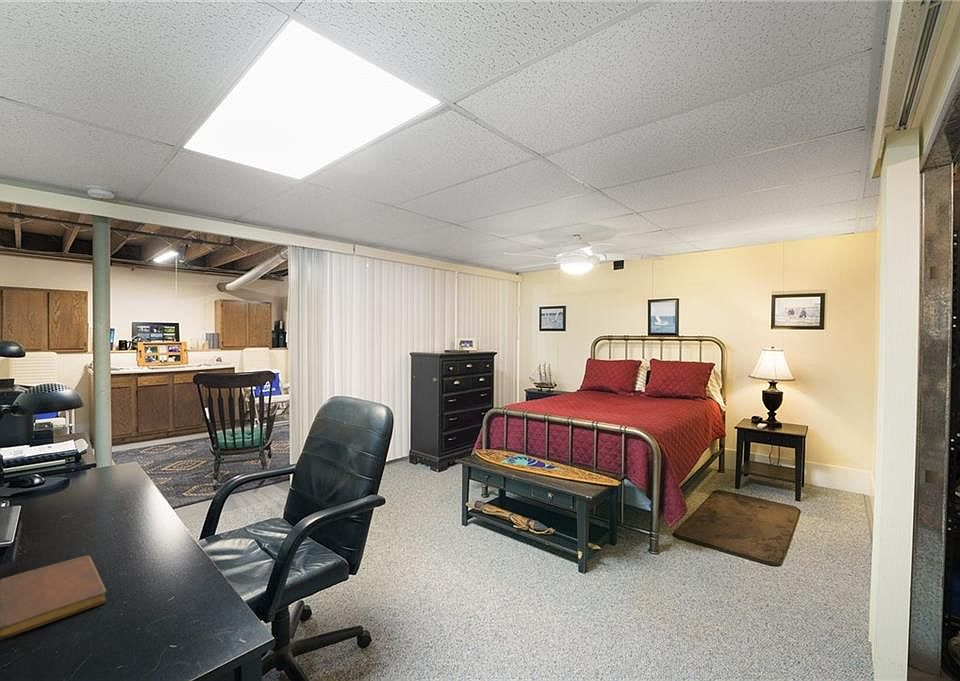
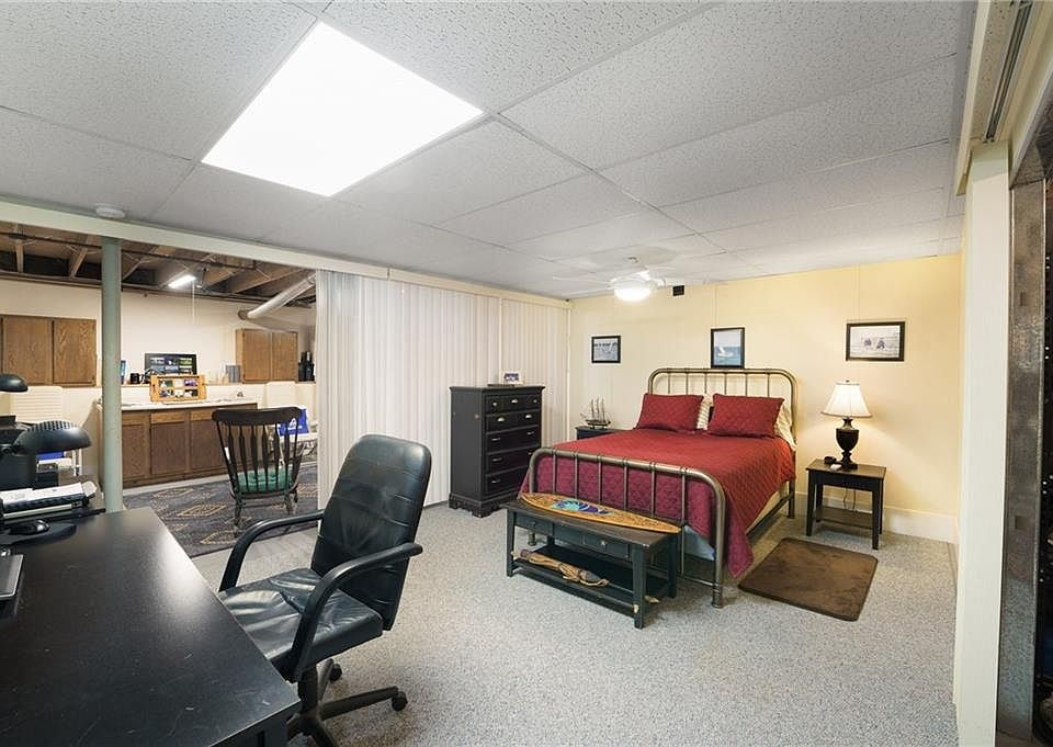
- notebook [0,554,108,641]
